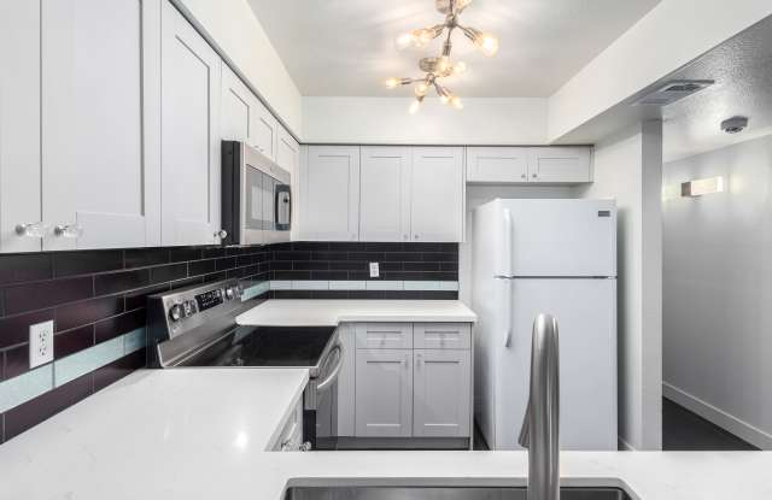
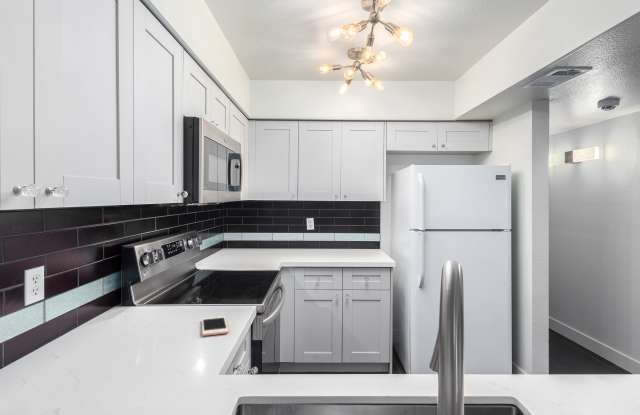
+ cell phone [201,315,229,337]
